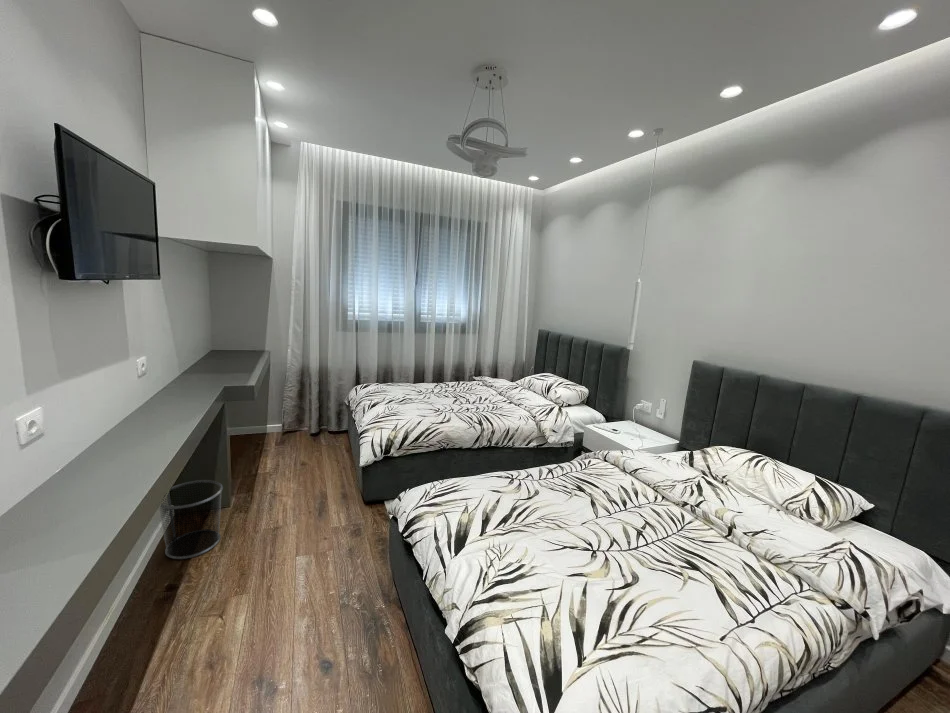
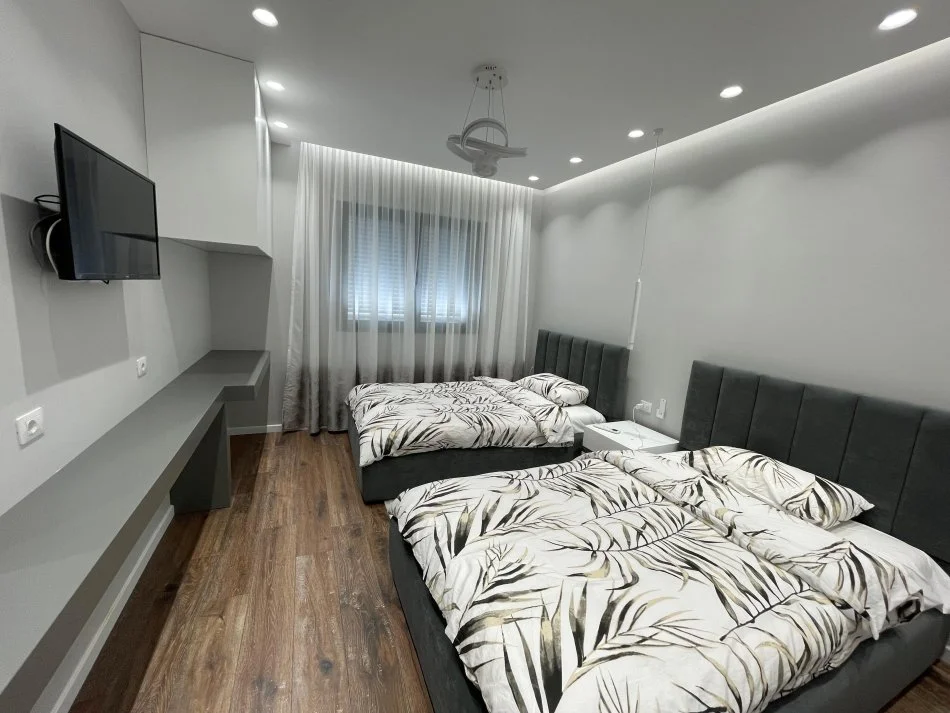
- waste bin [158,479,224,560]
